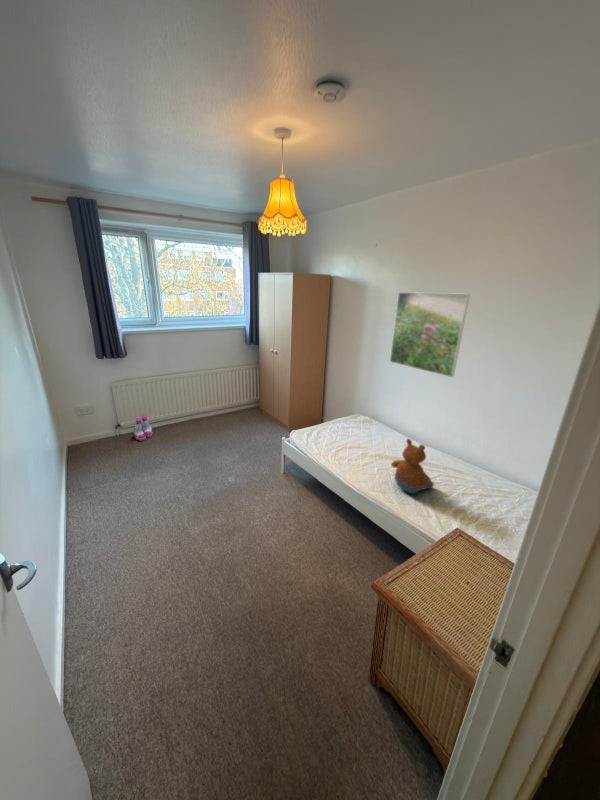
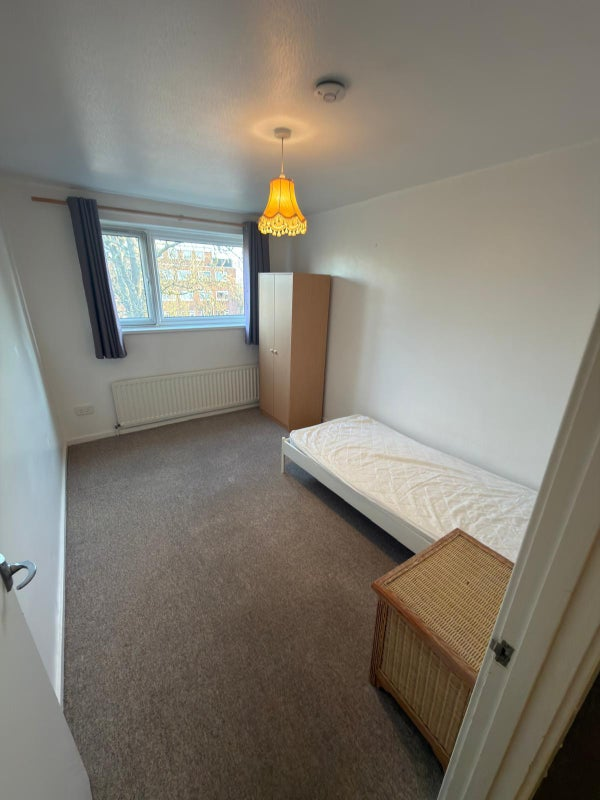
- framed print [389,291,471,378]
- boots [133,414,154,442]
- stuffed toy [390,438,435,494]
